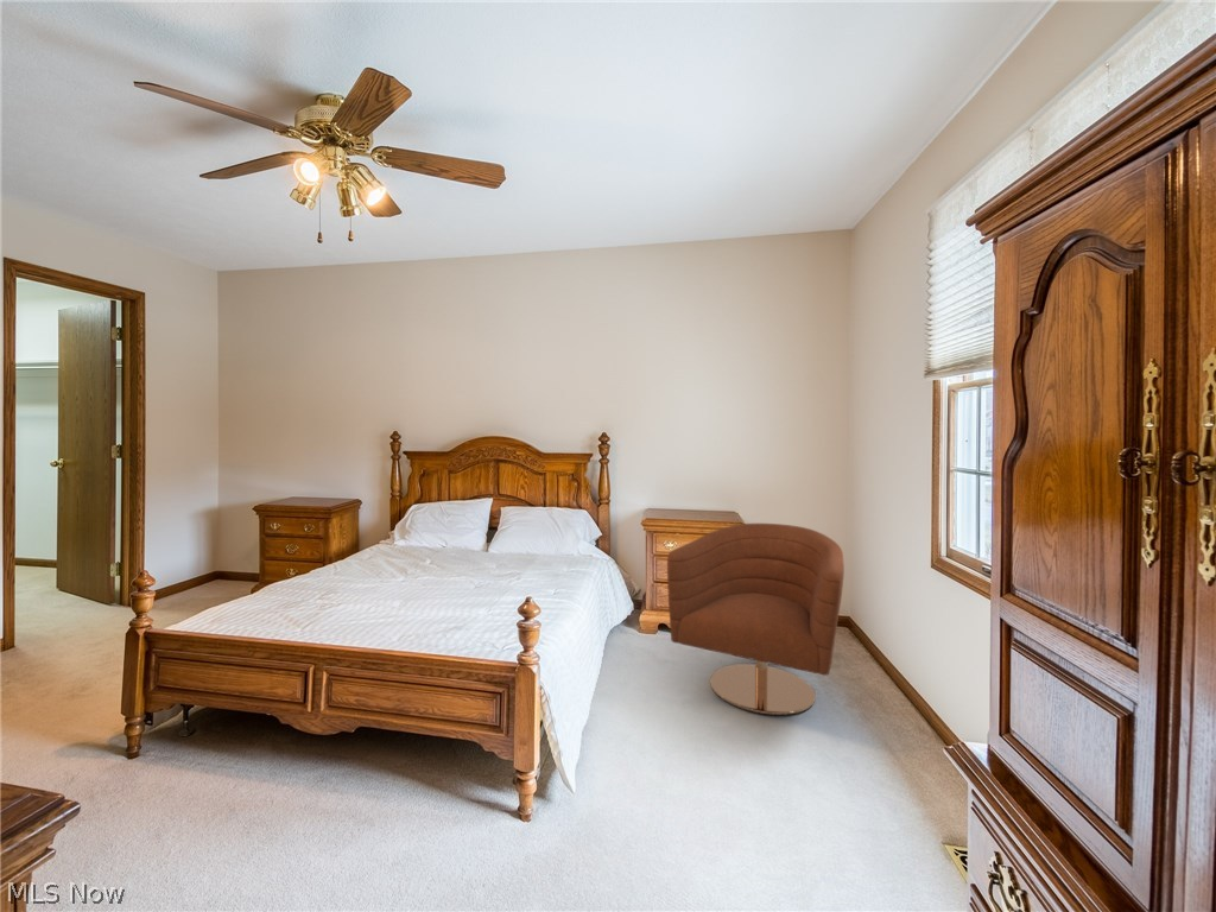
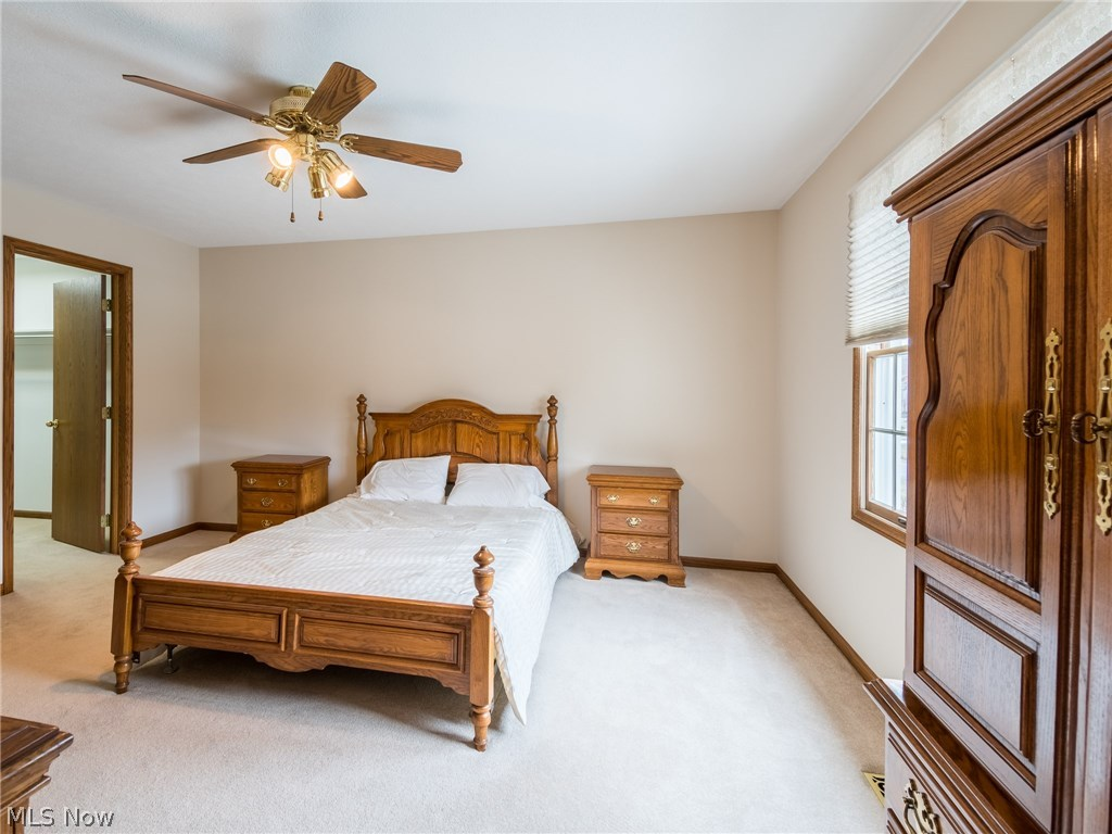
- armchair [666,522,846,716]
